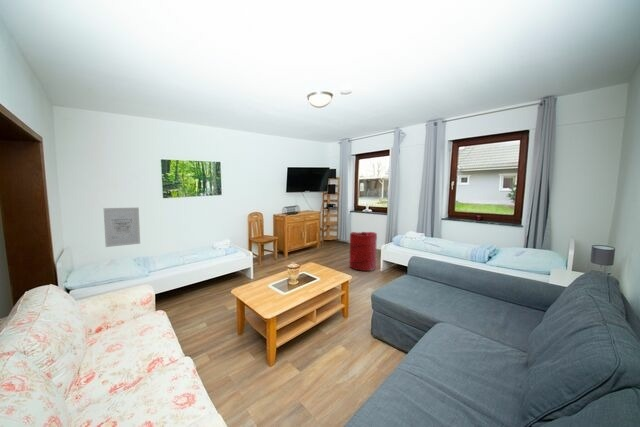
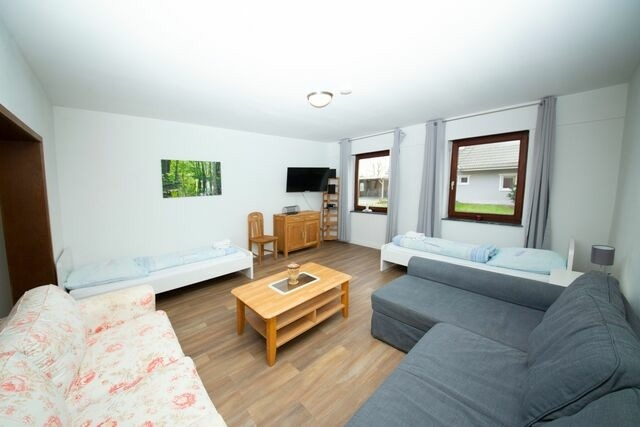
- laundry hamper [349,231,378,272]
- wall art [103,207,141,248]
